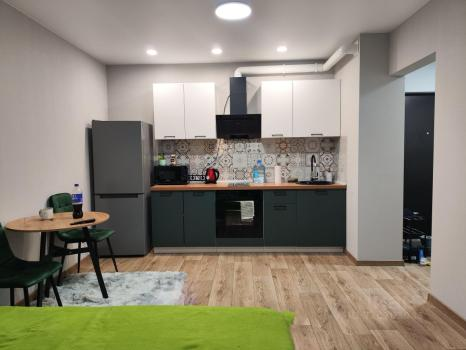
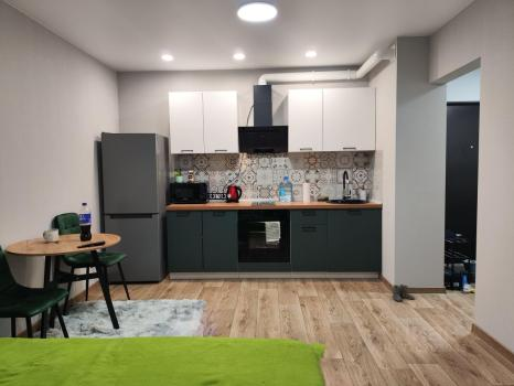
+ boots [392,283,416,303]
